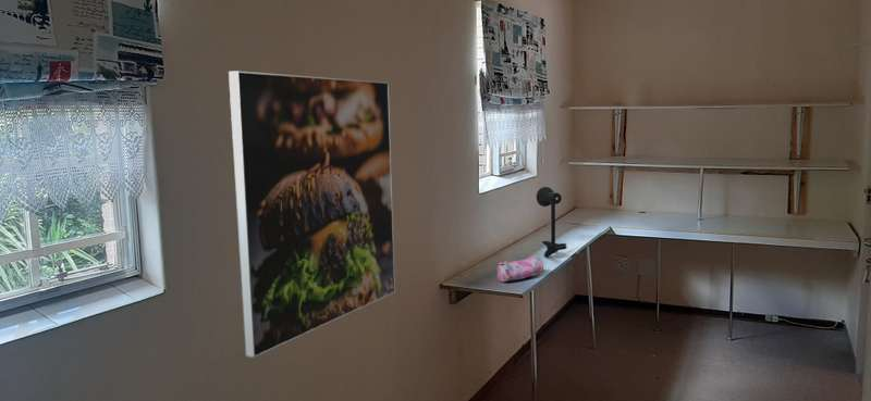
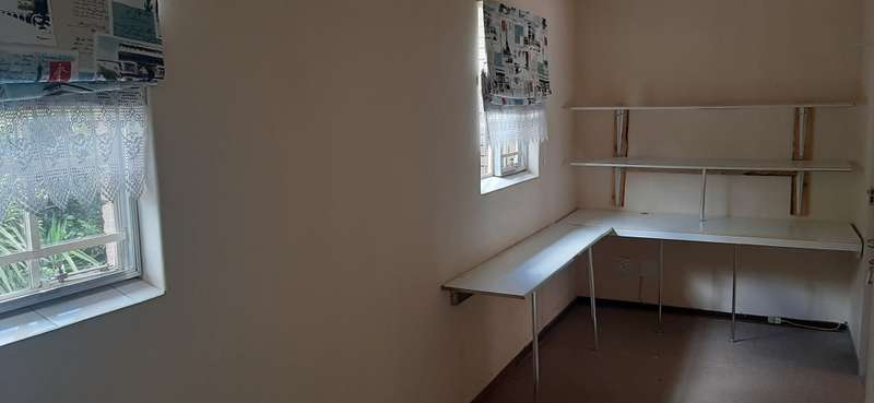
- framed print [228,70,396,359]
- pencil case [496,255,544,283]
- desk lamp [536,186,568,258]
